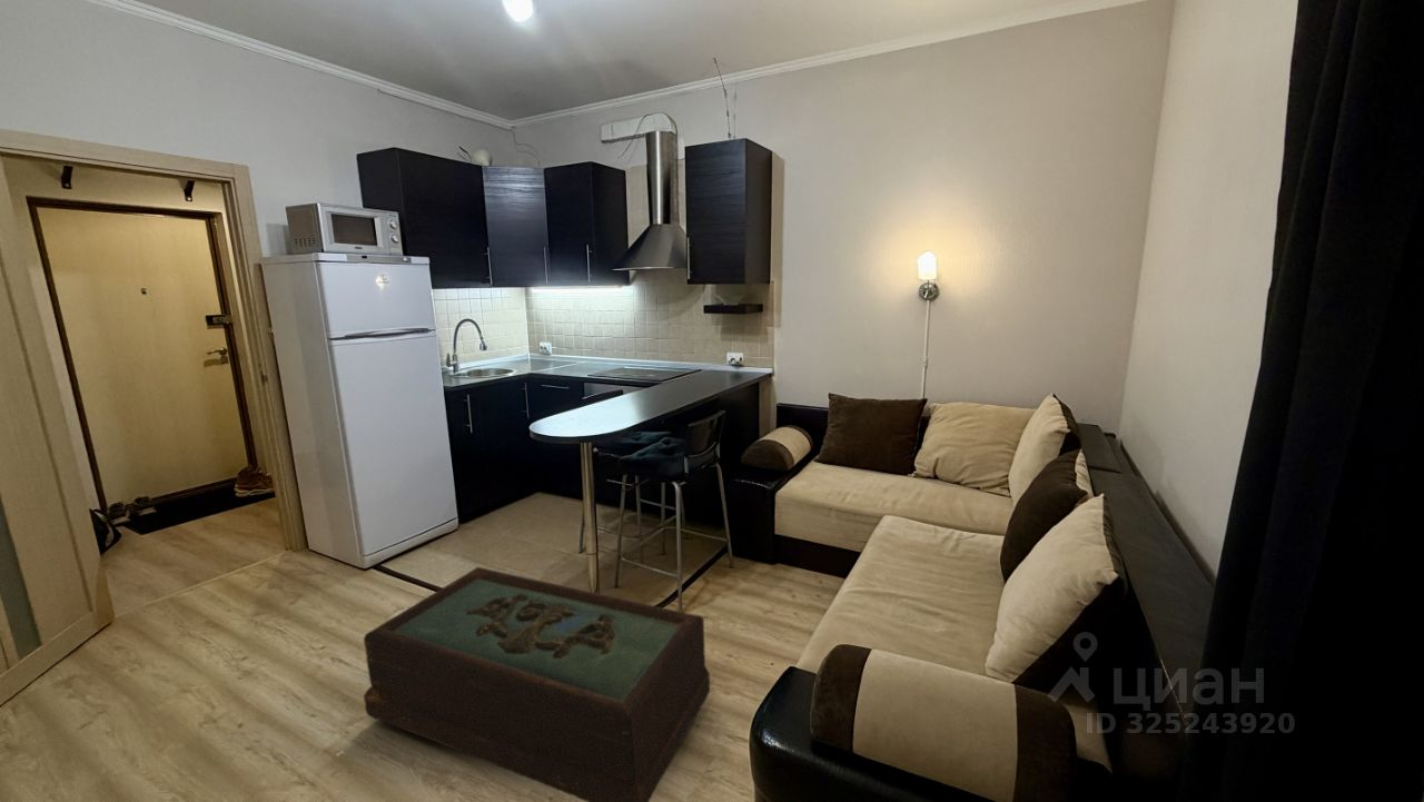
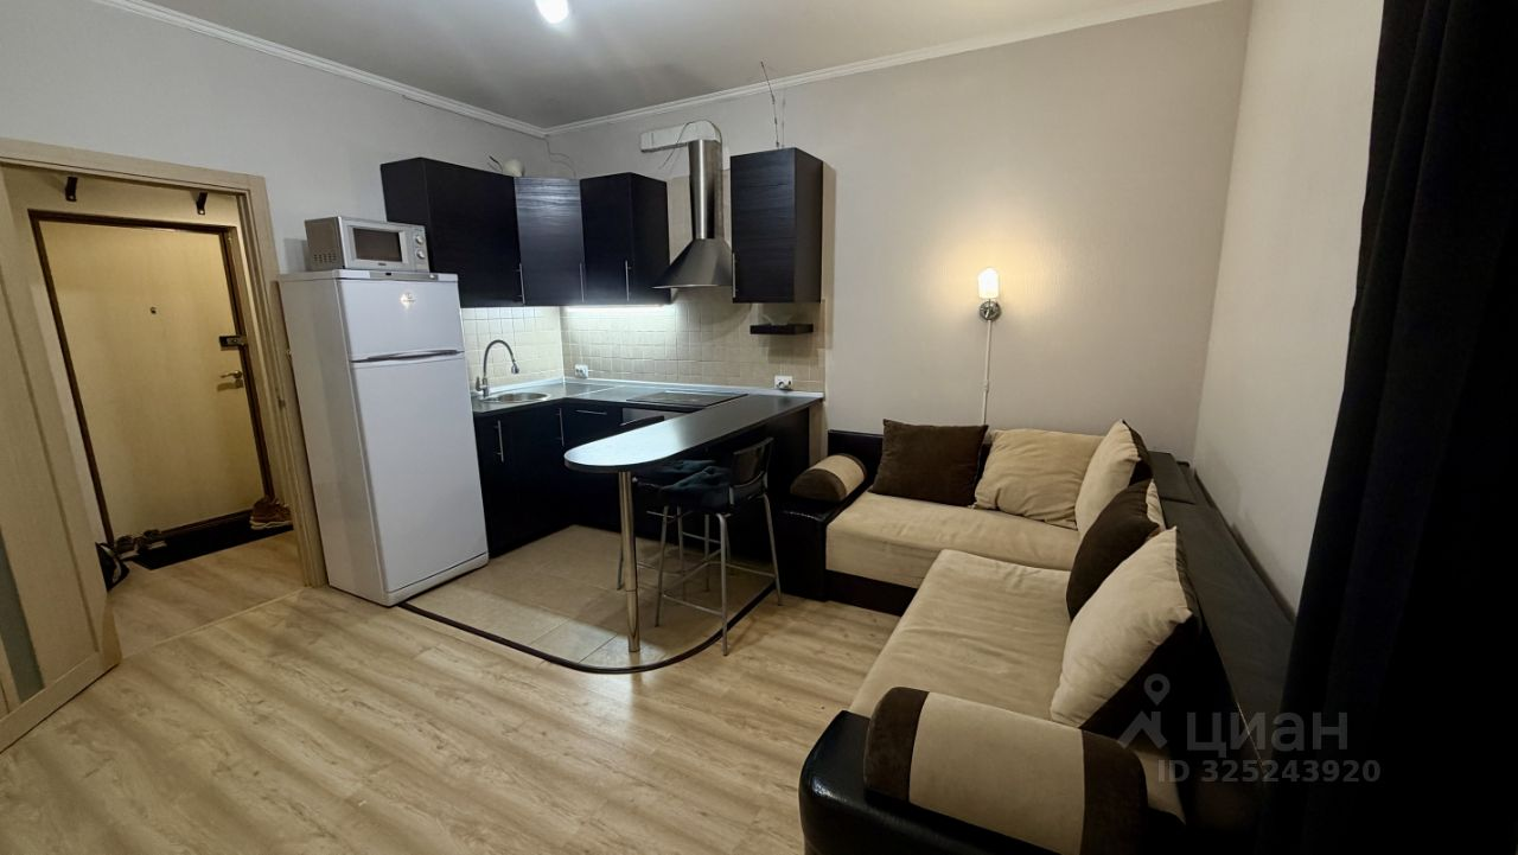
- coffee table [363,566,711,802]
